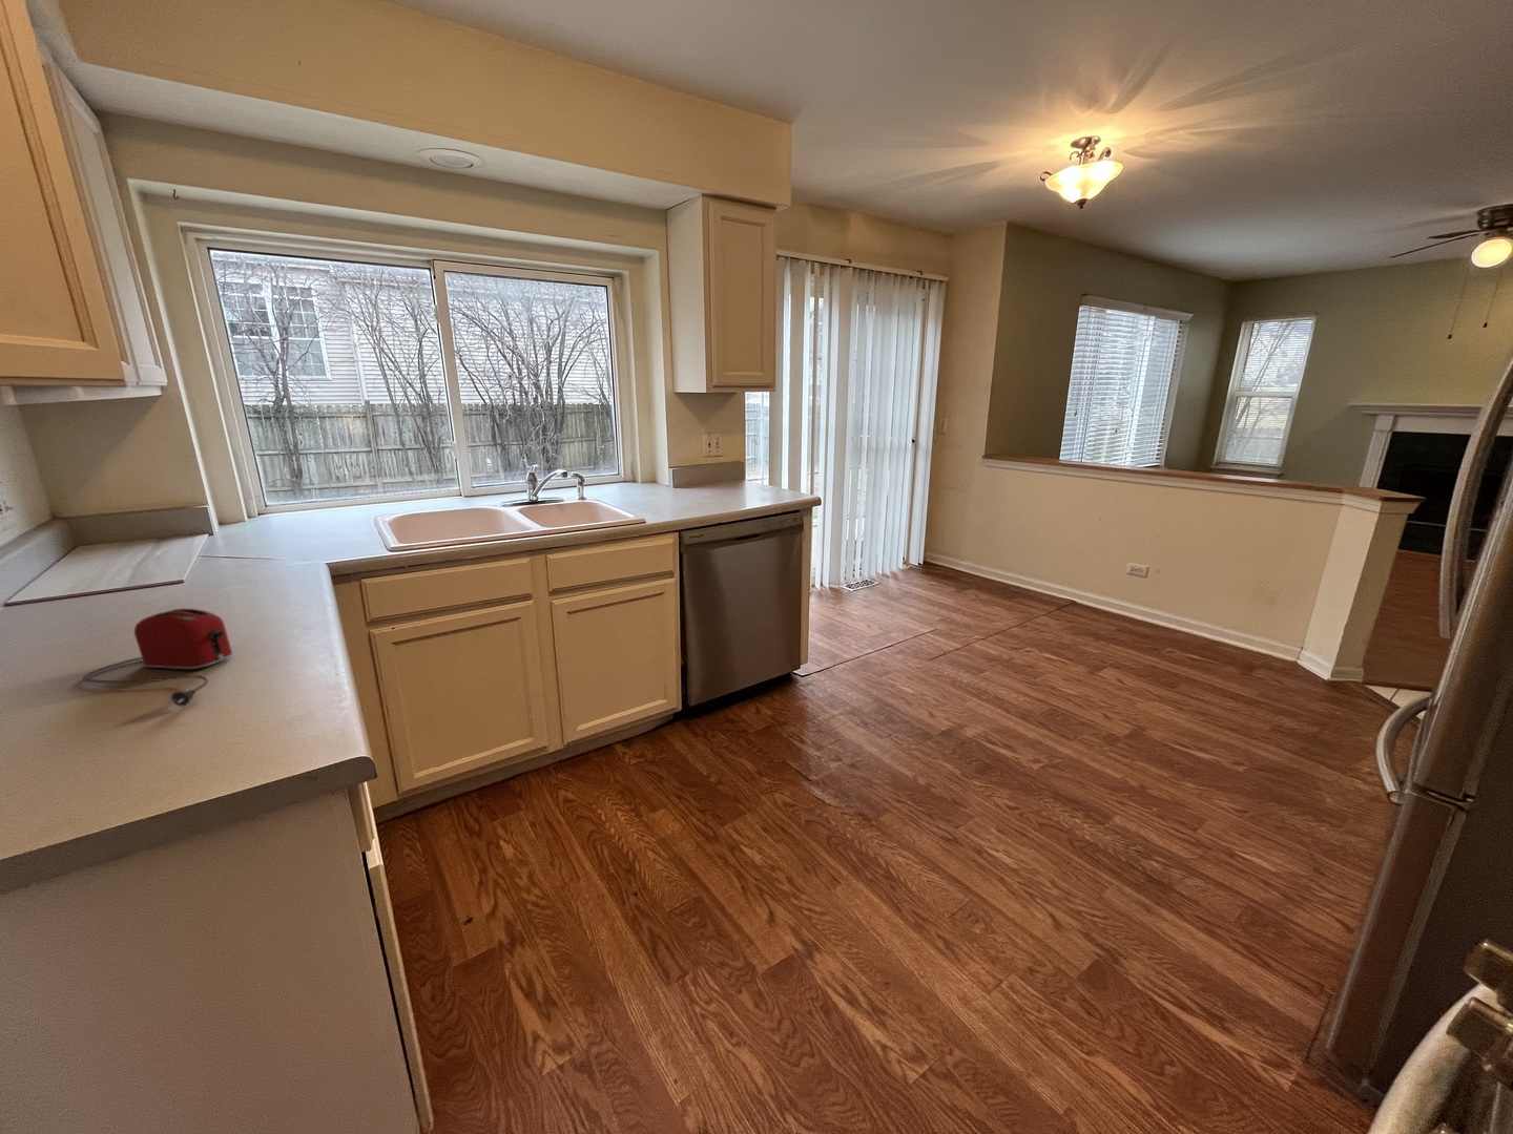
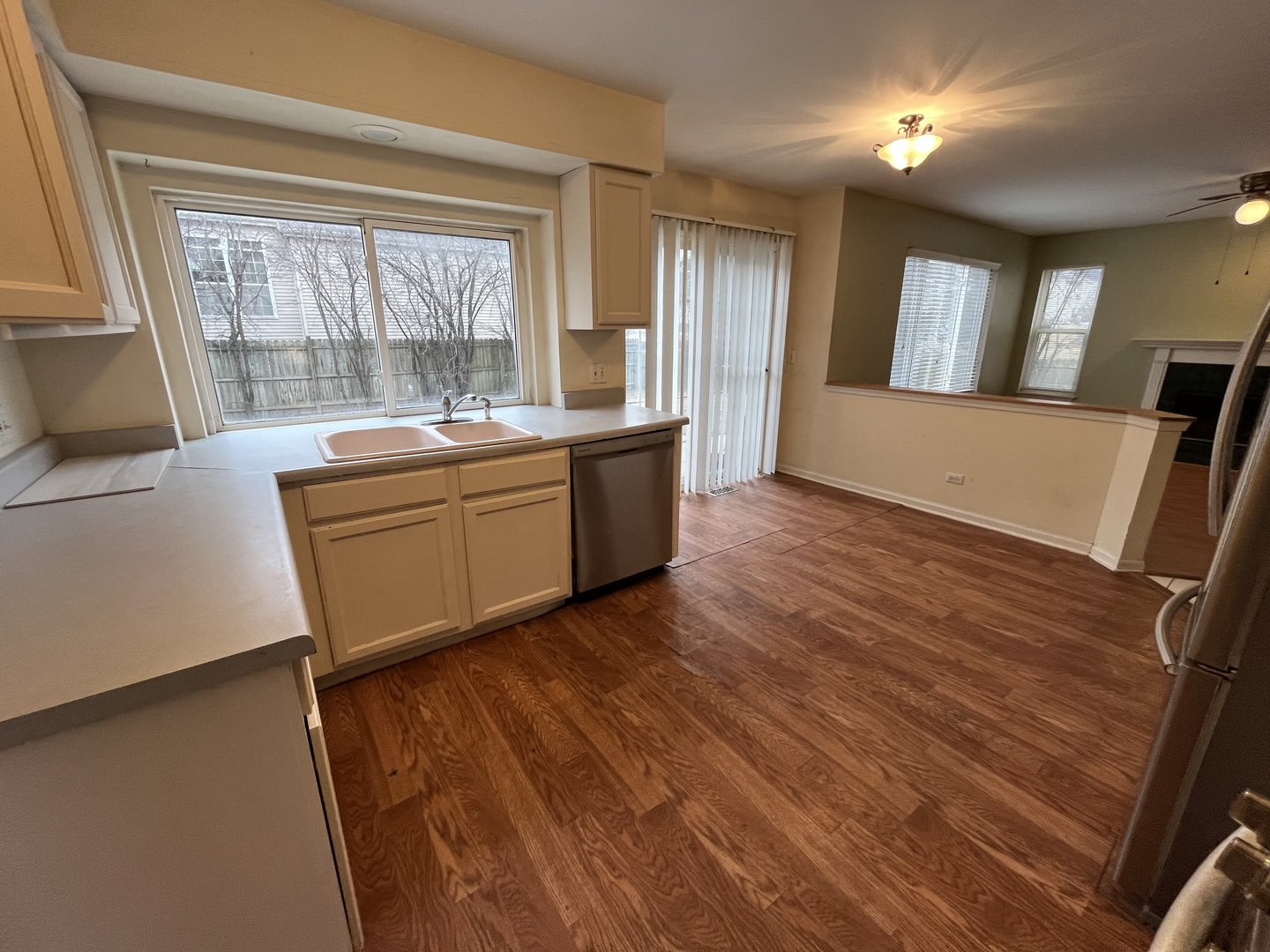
- toaster [81,608,235,706]
